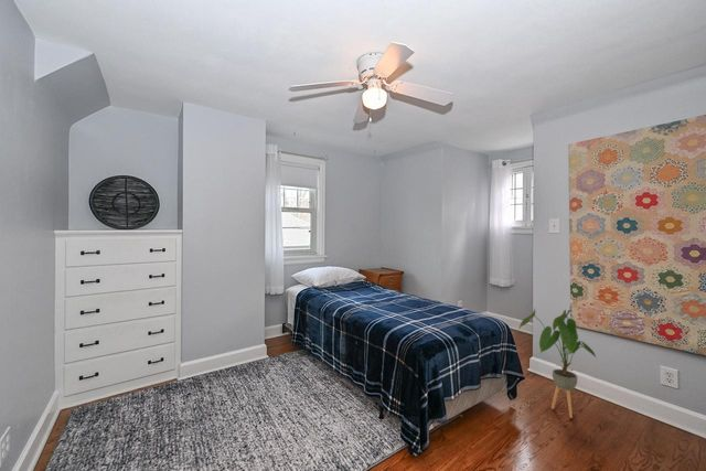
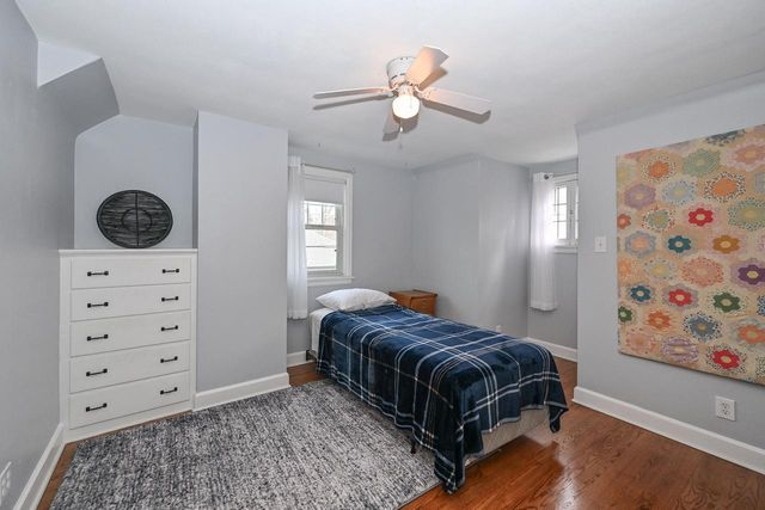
- house plant [518,307,597,419]
